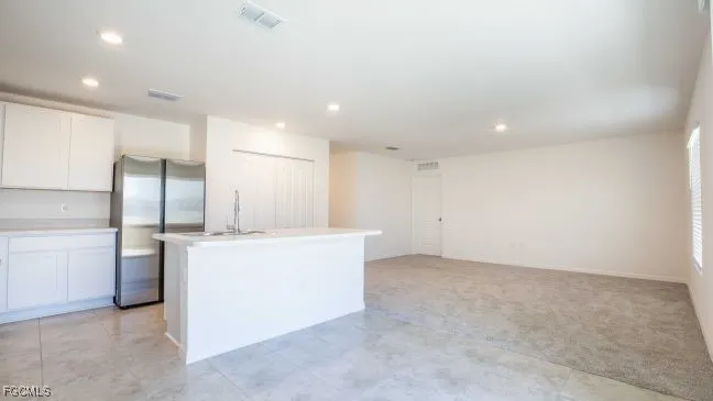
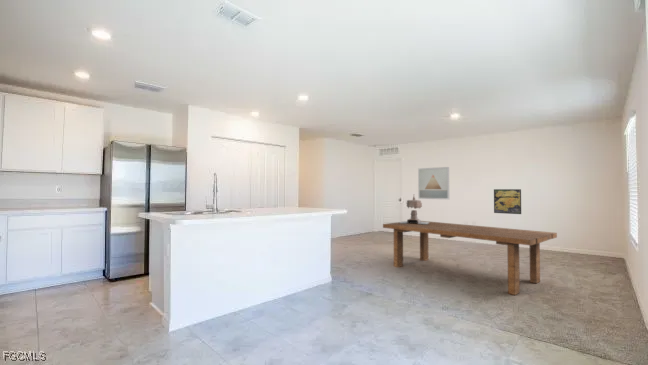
+ wall art [417,166,450,200]
+ baptismal font [400,195,430,224]
+ dining table [382,220,558,296]
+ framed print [493,188,522,215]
